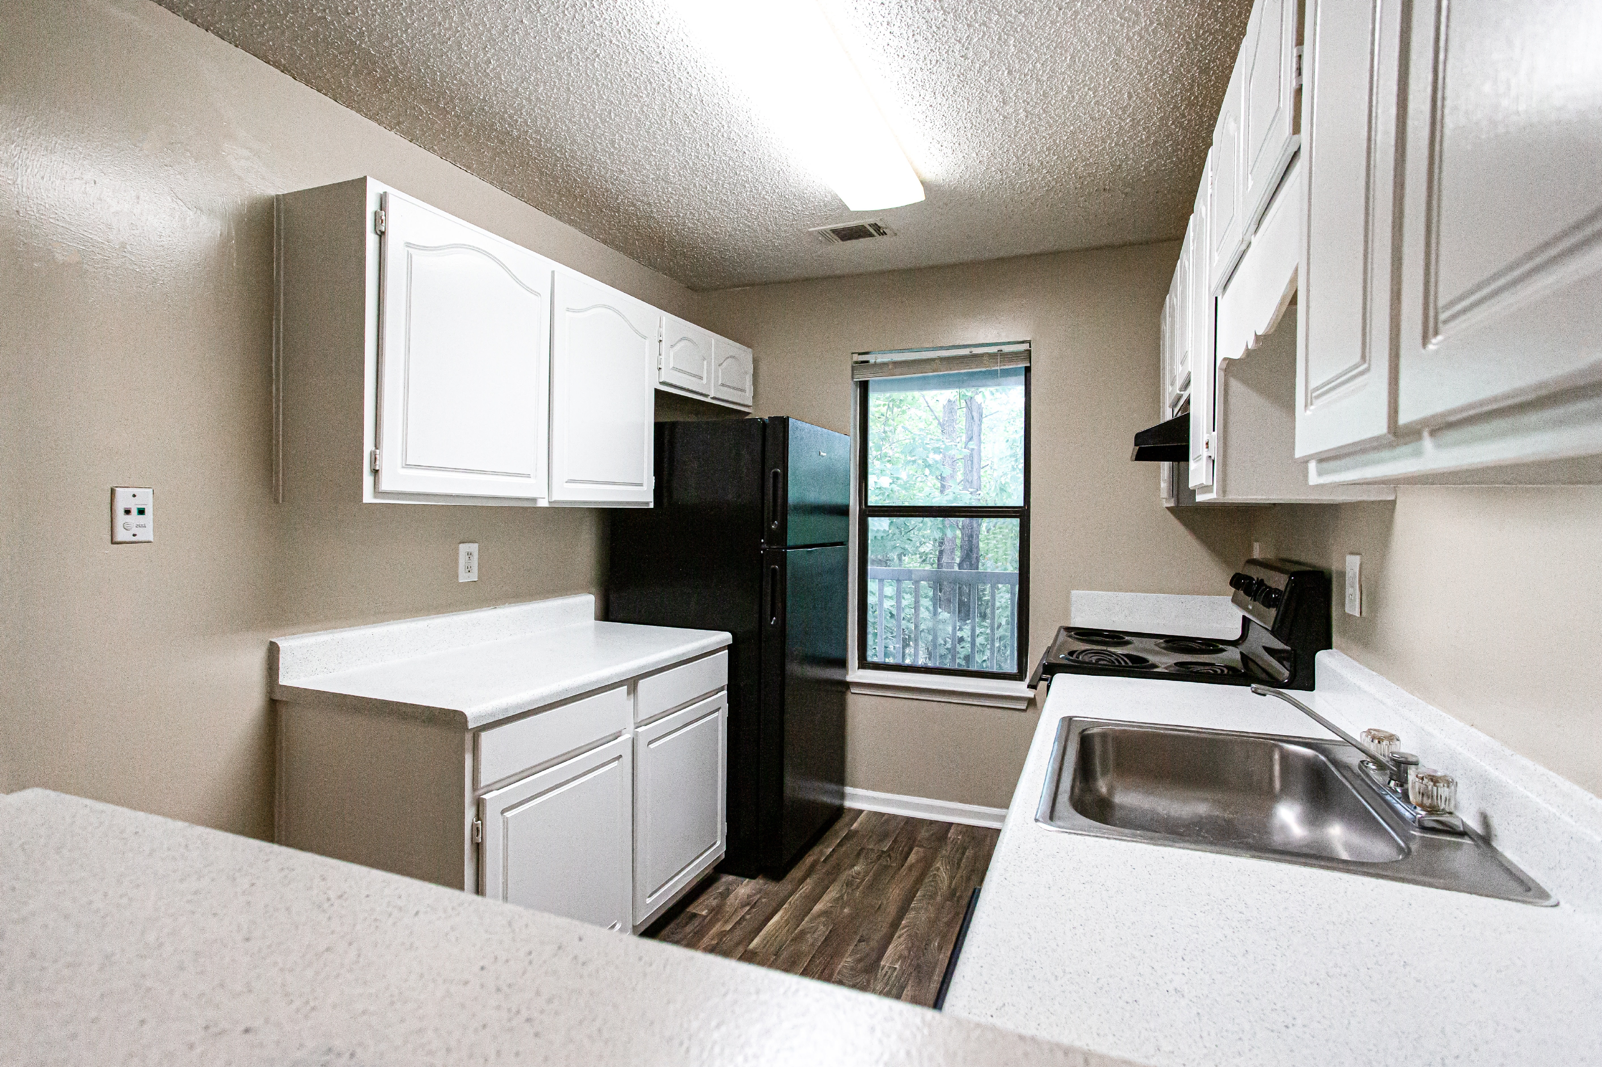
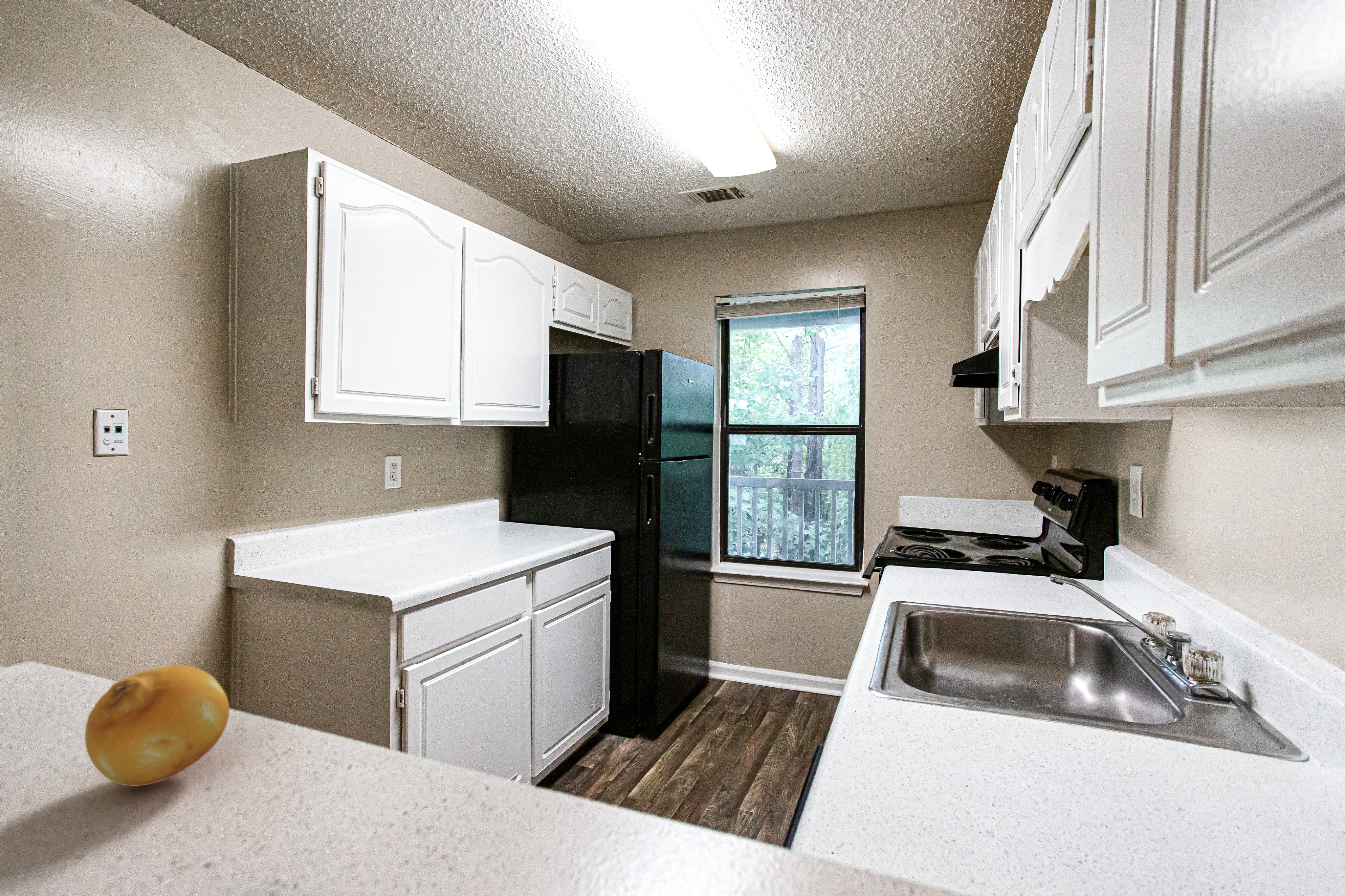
+ fruit [84,664,230,786]
